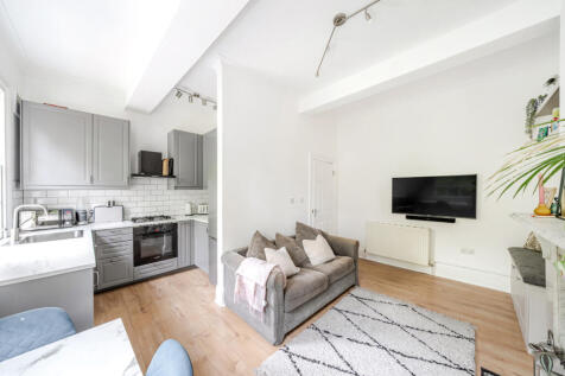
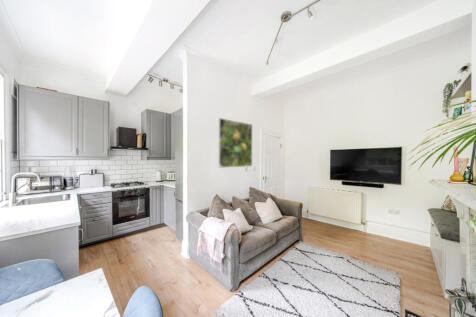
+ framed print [217,117,253,169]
